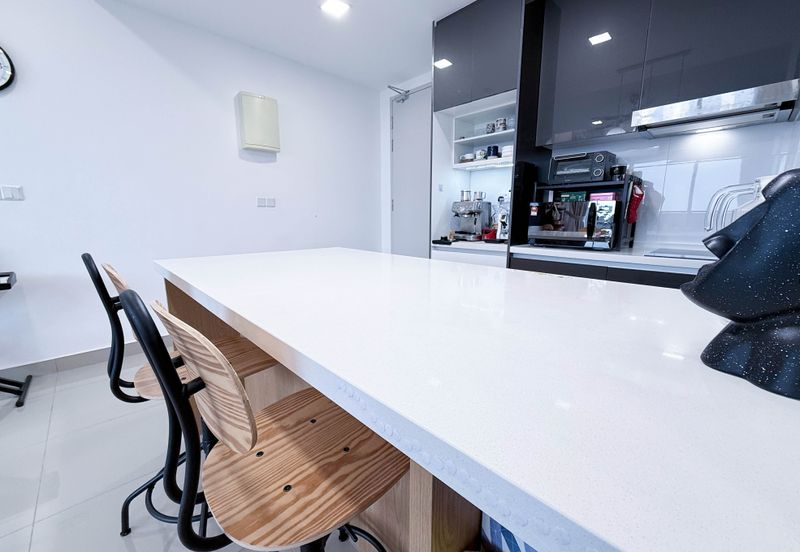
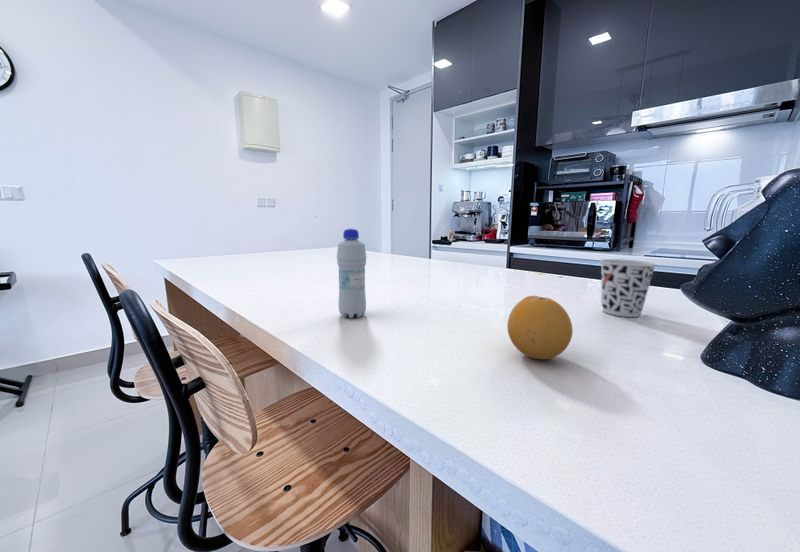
+ fruit [506,295,574,360]
+ bottle [336,228,368,319]
+ cup [599,258,657,318]
